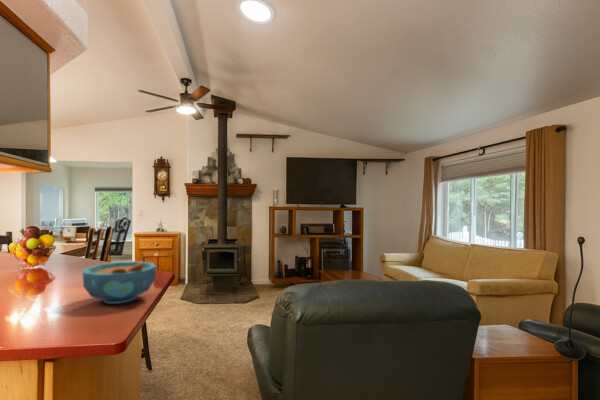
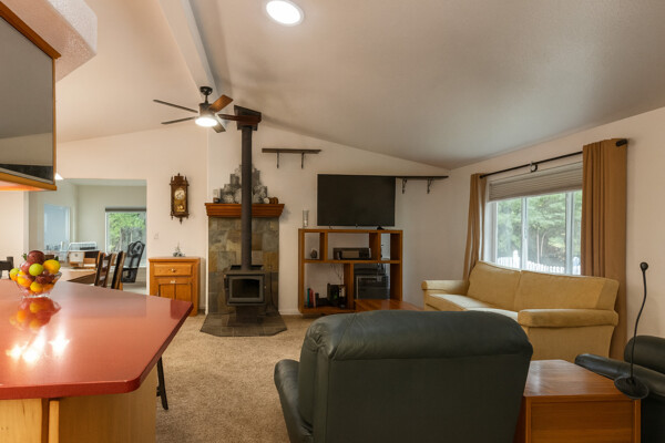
- bowl [82,260,157,305]
